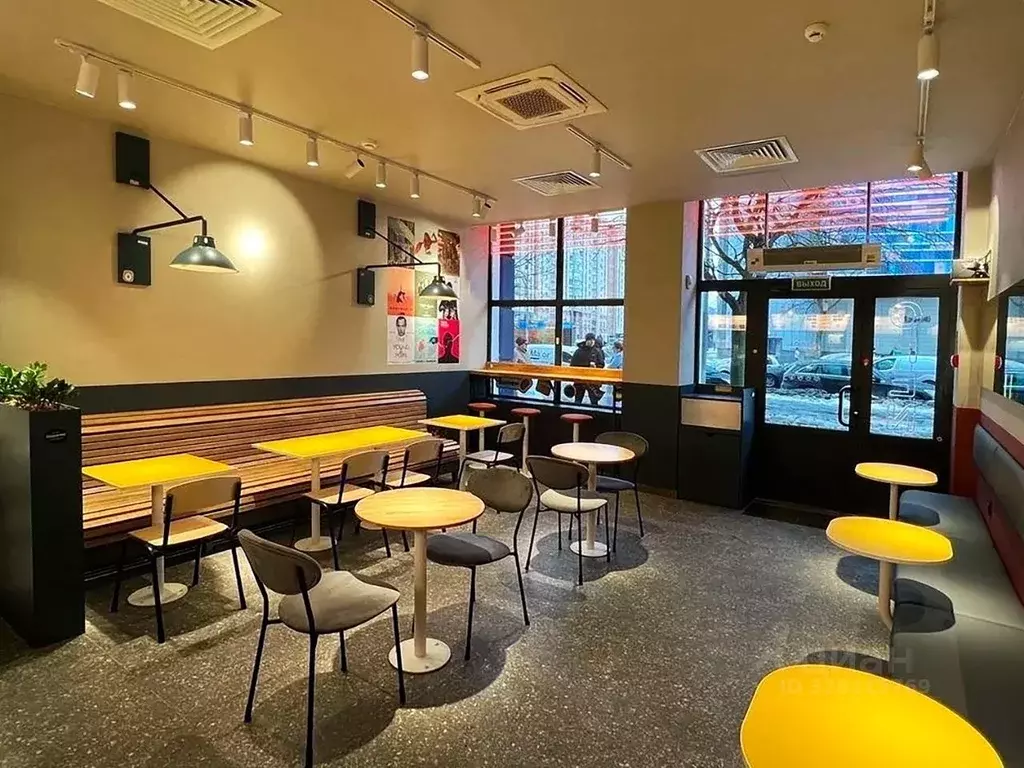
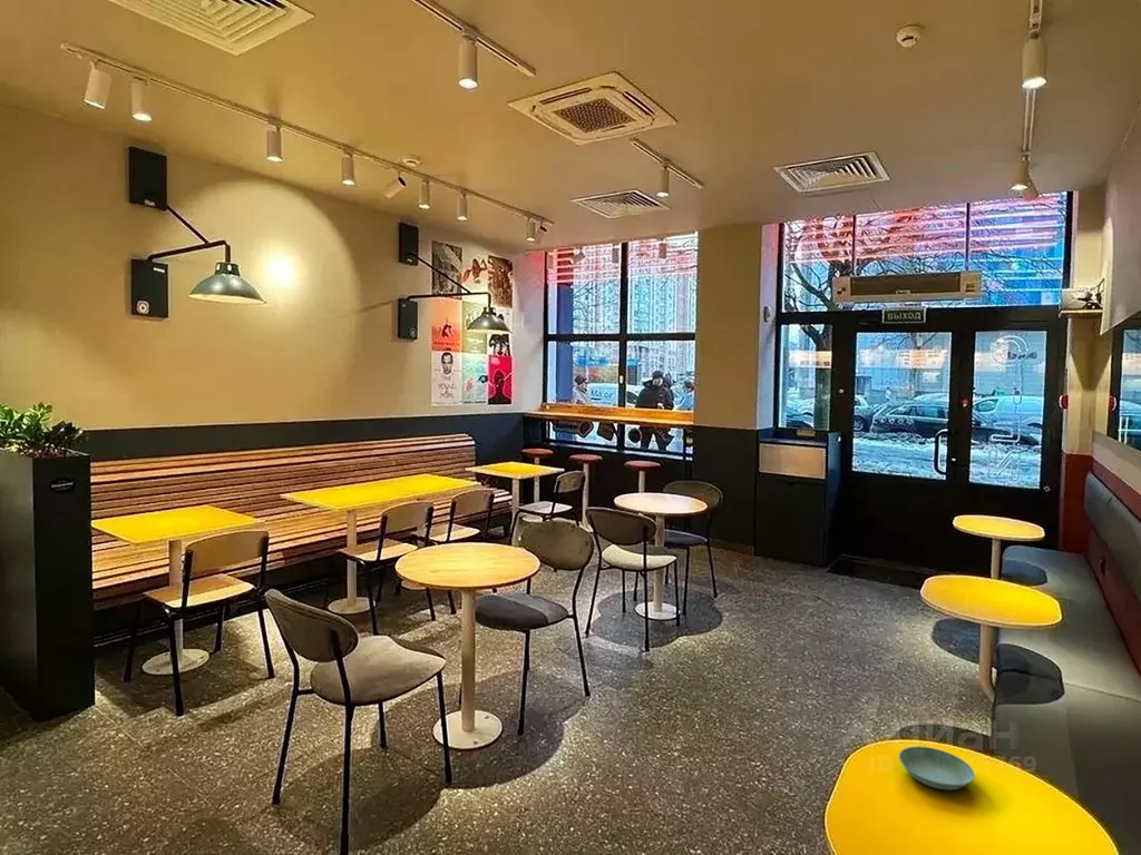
+ saucer [898,746,976,792]
